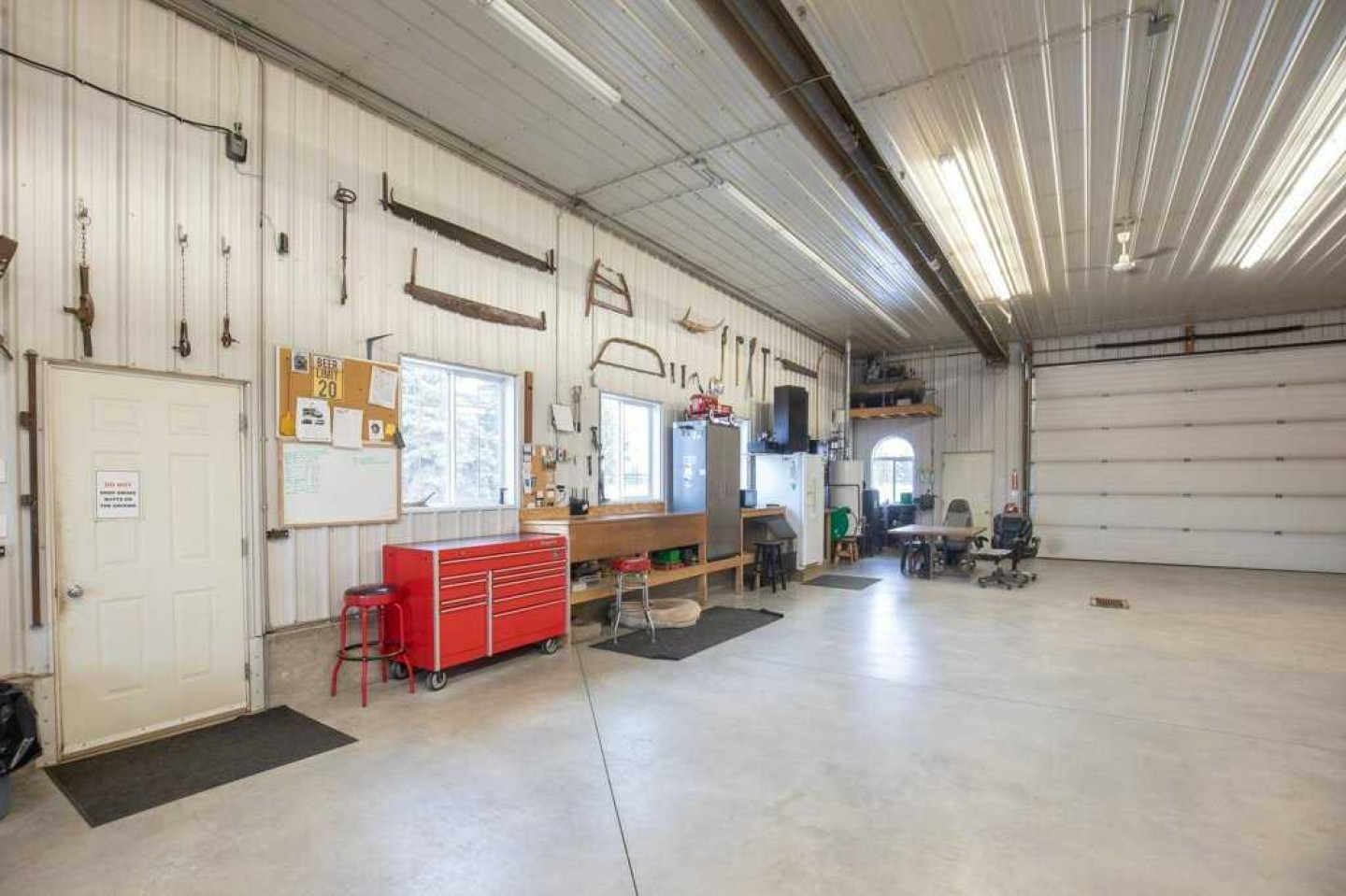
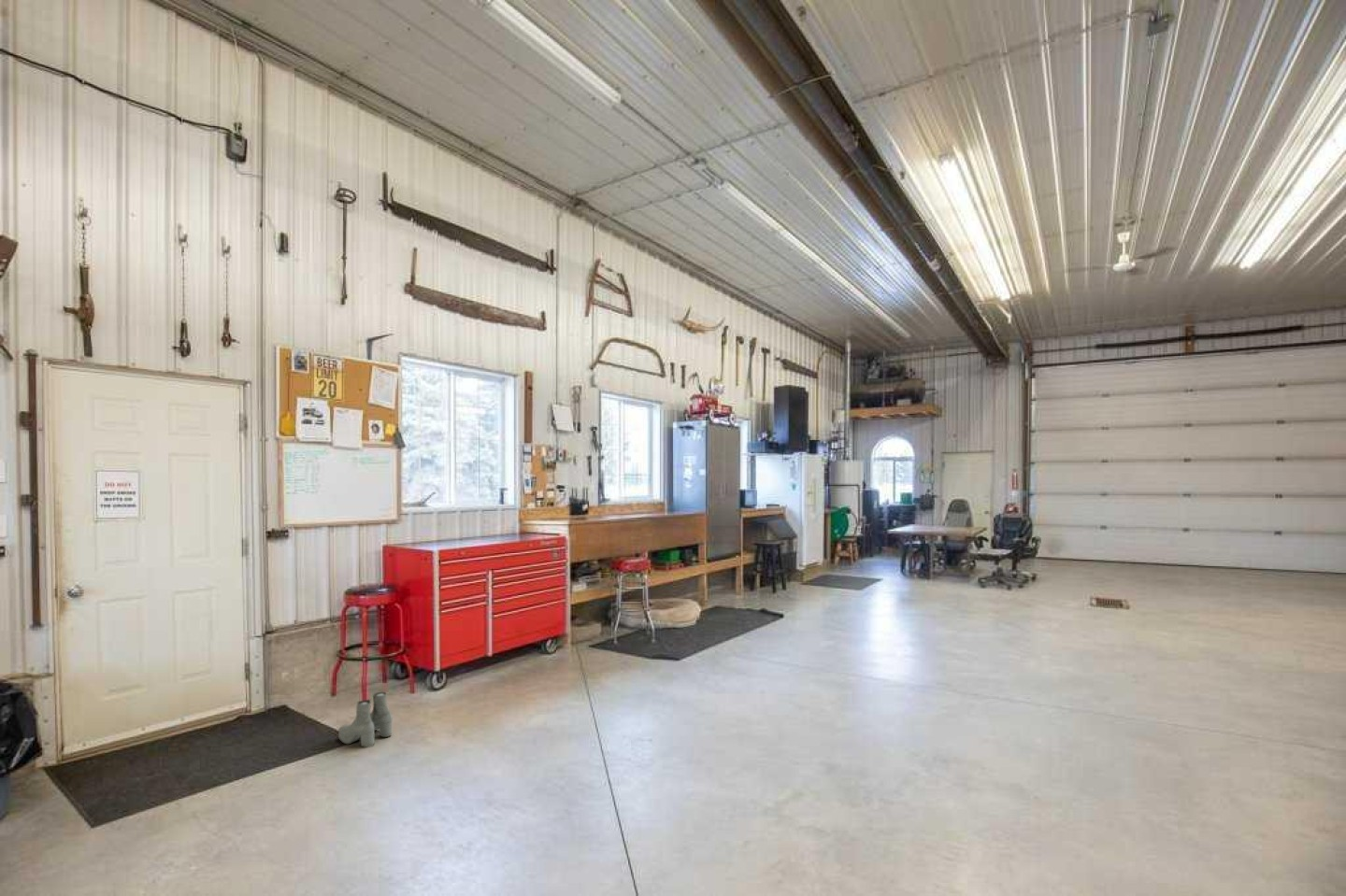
+ boots [337,691,394,748]
